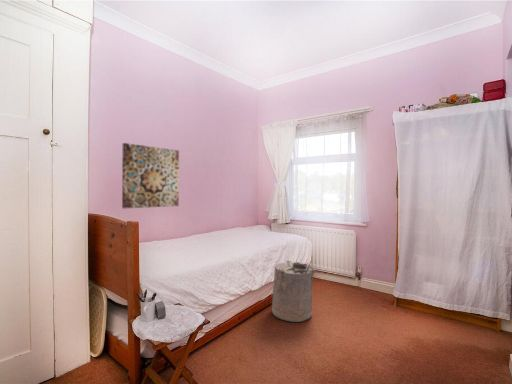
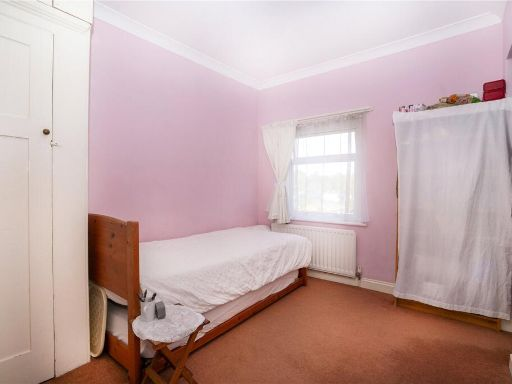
- laundry hamper [271,260,316,323]
- wall art [121,142,180,209]
